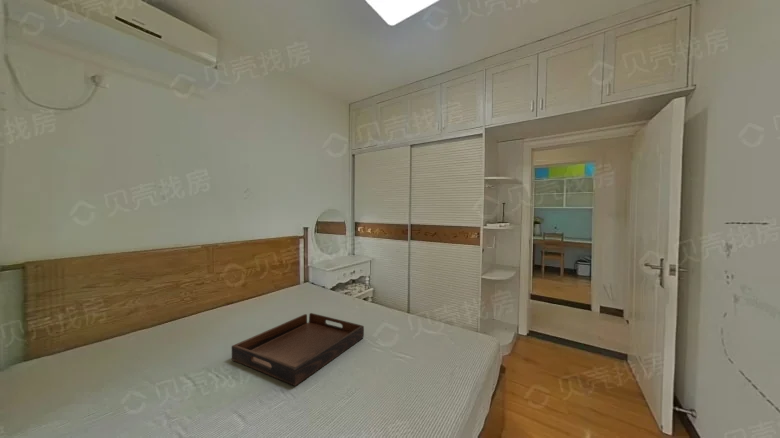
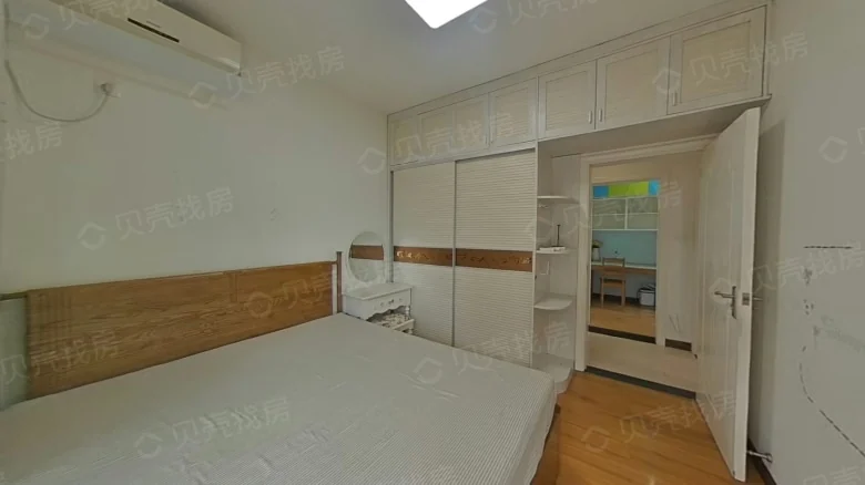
- serving tray [231,312,365,387]
